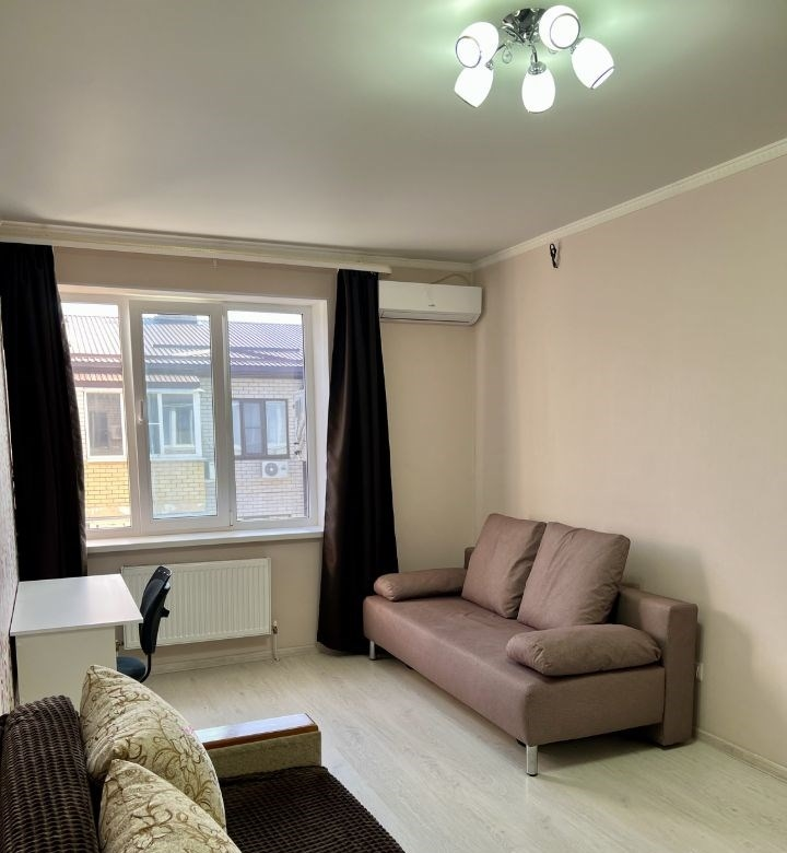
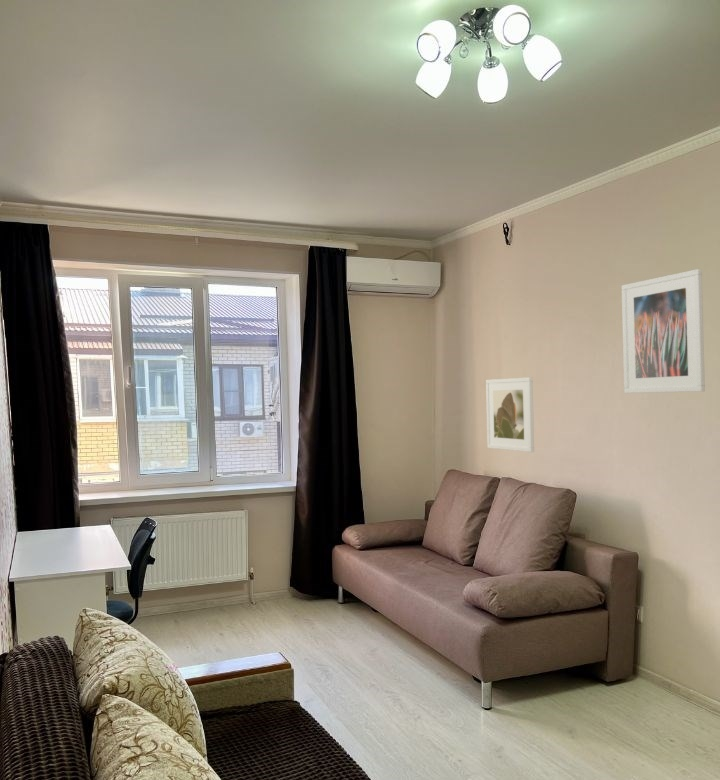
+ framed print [621,268,706,394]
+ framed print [485,376,535,453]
